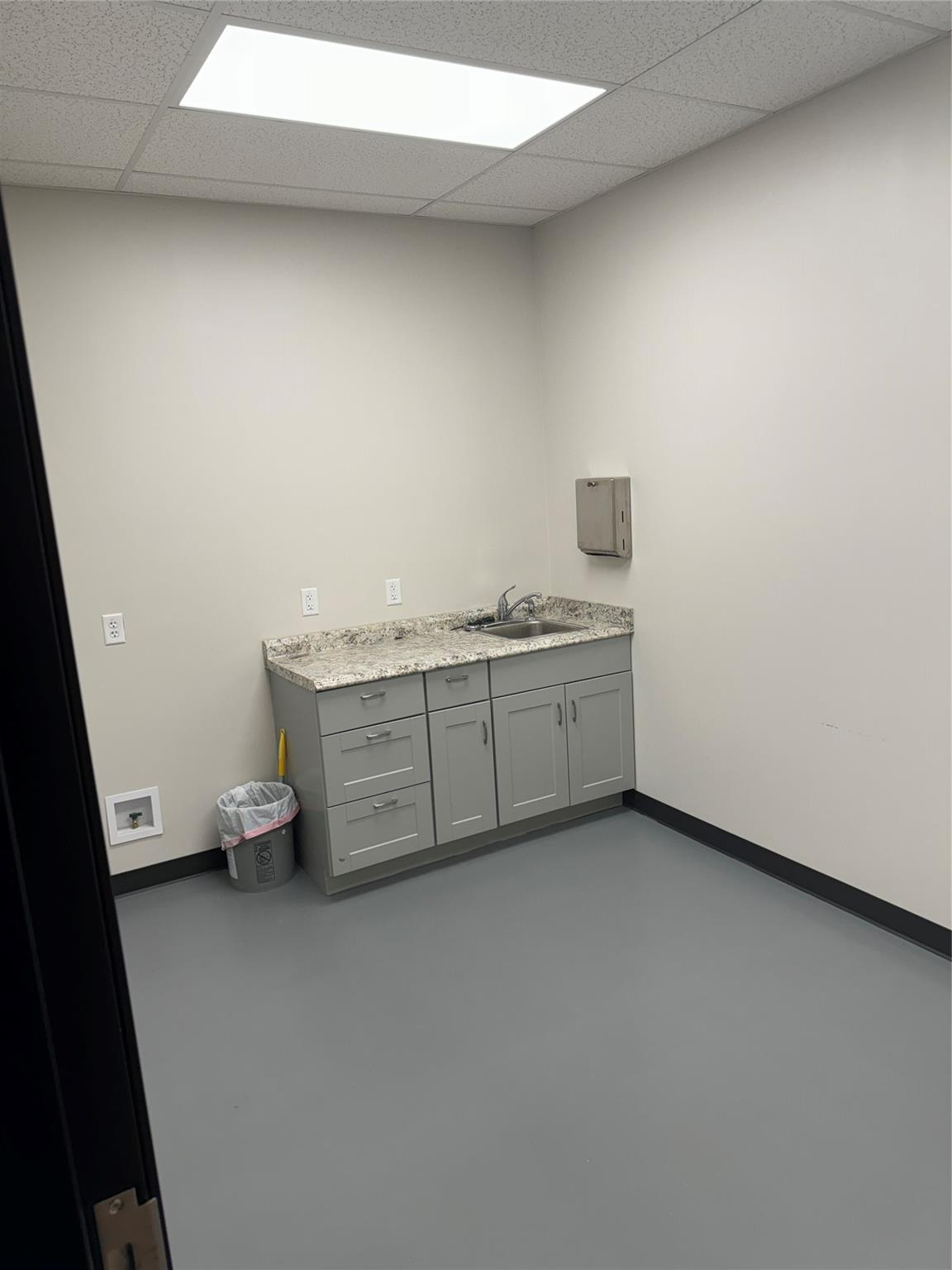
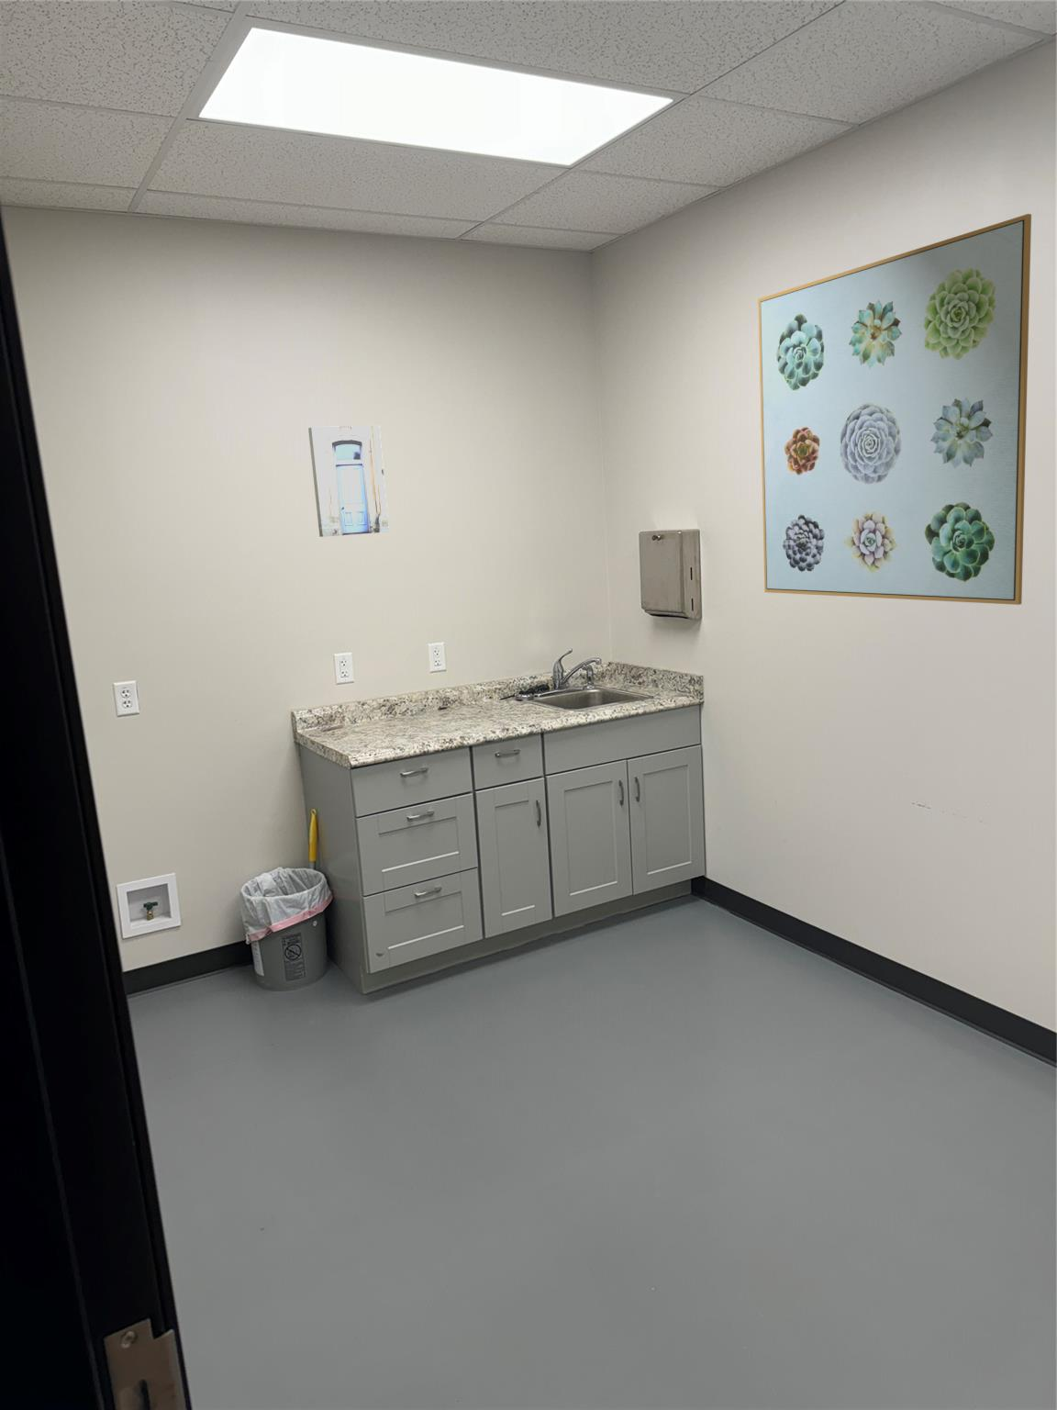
+ wall art [757,213,1033,606]
+ wall art [308,425,390,538]
